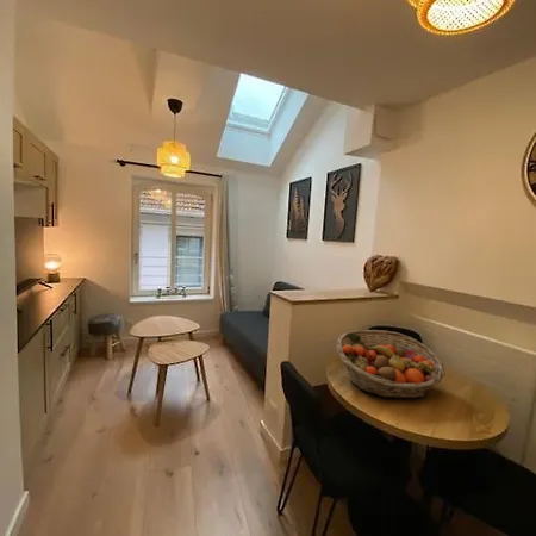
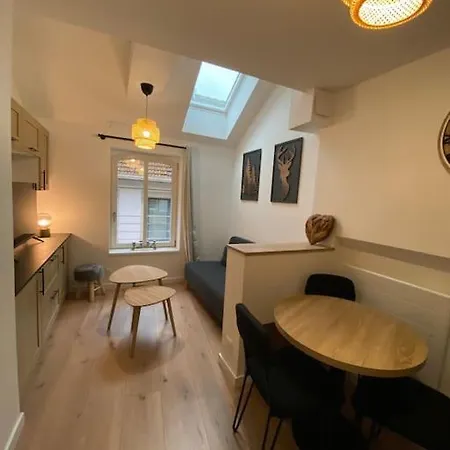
- fruit basket [336,329,447,399]
